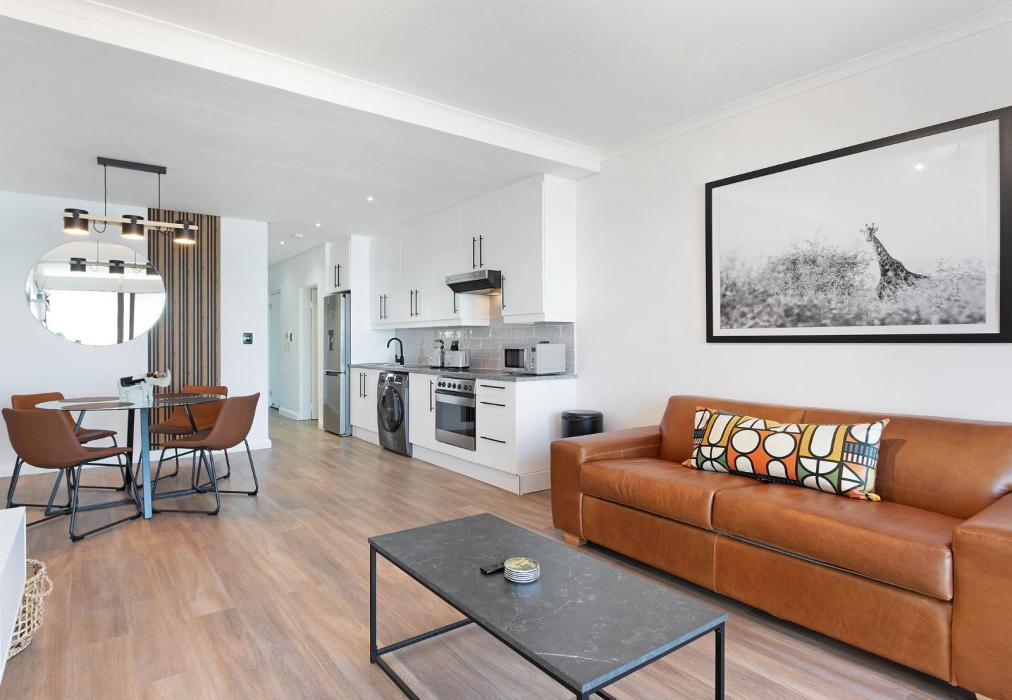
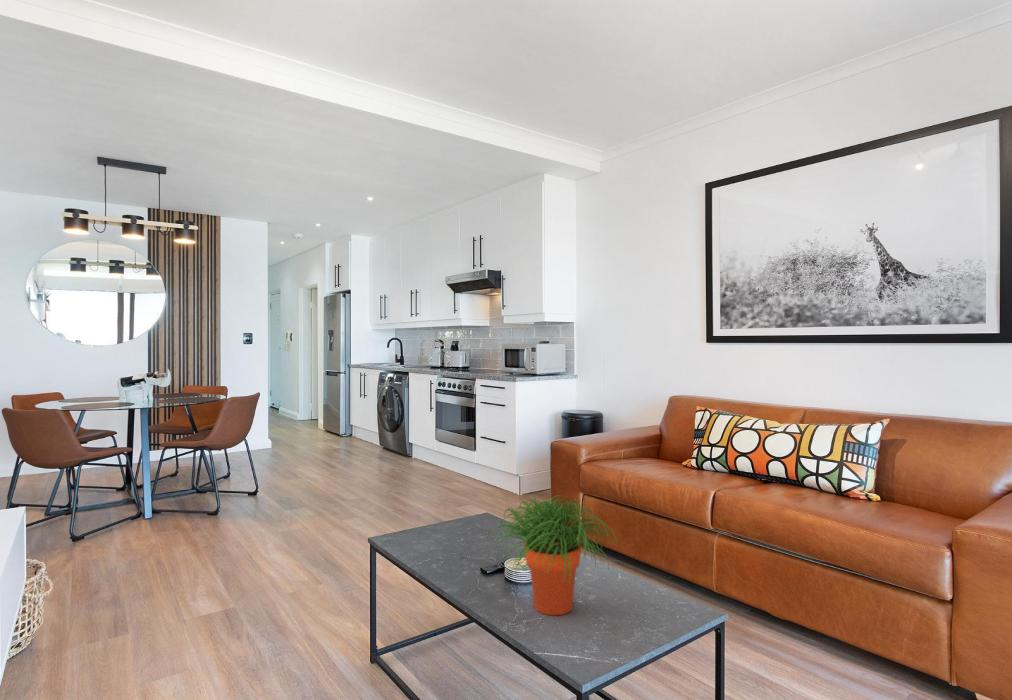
+ potted plant [488,494,619,616]
